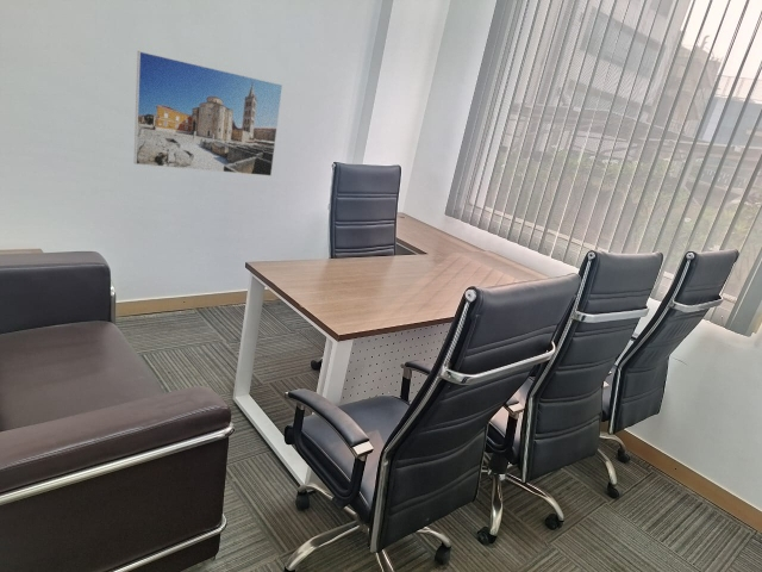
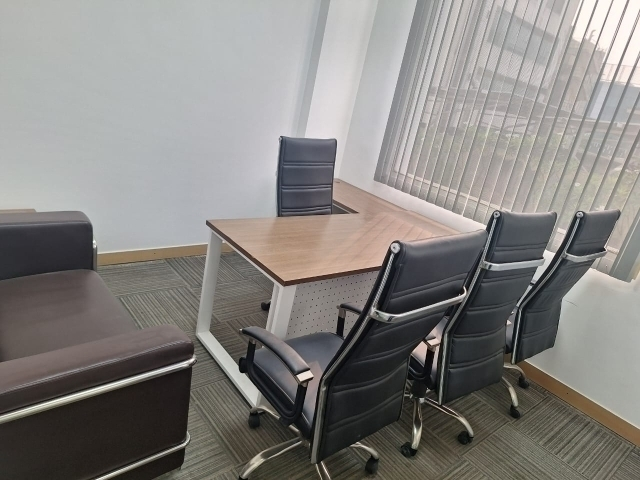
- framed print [133,50,283,178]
